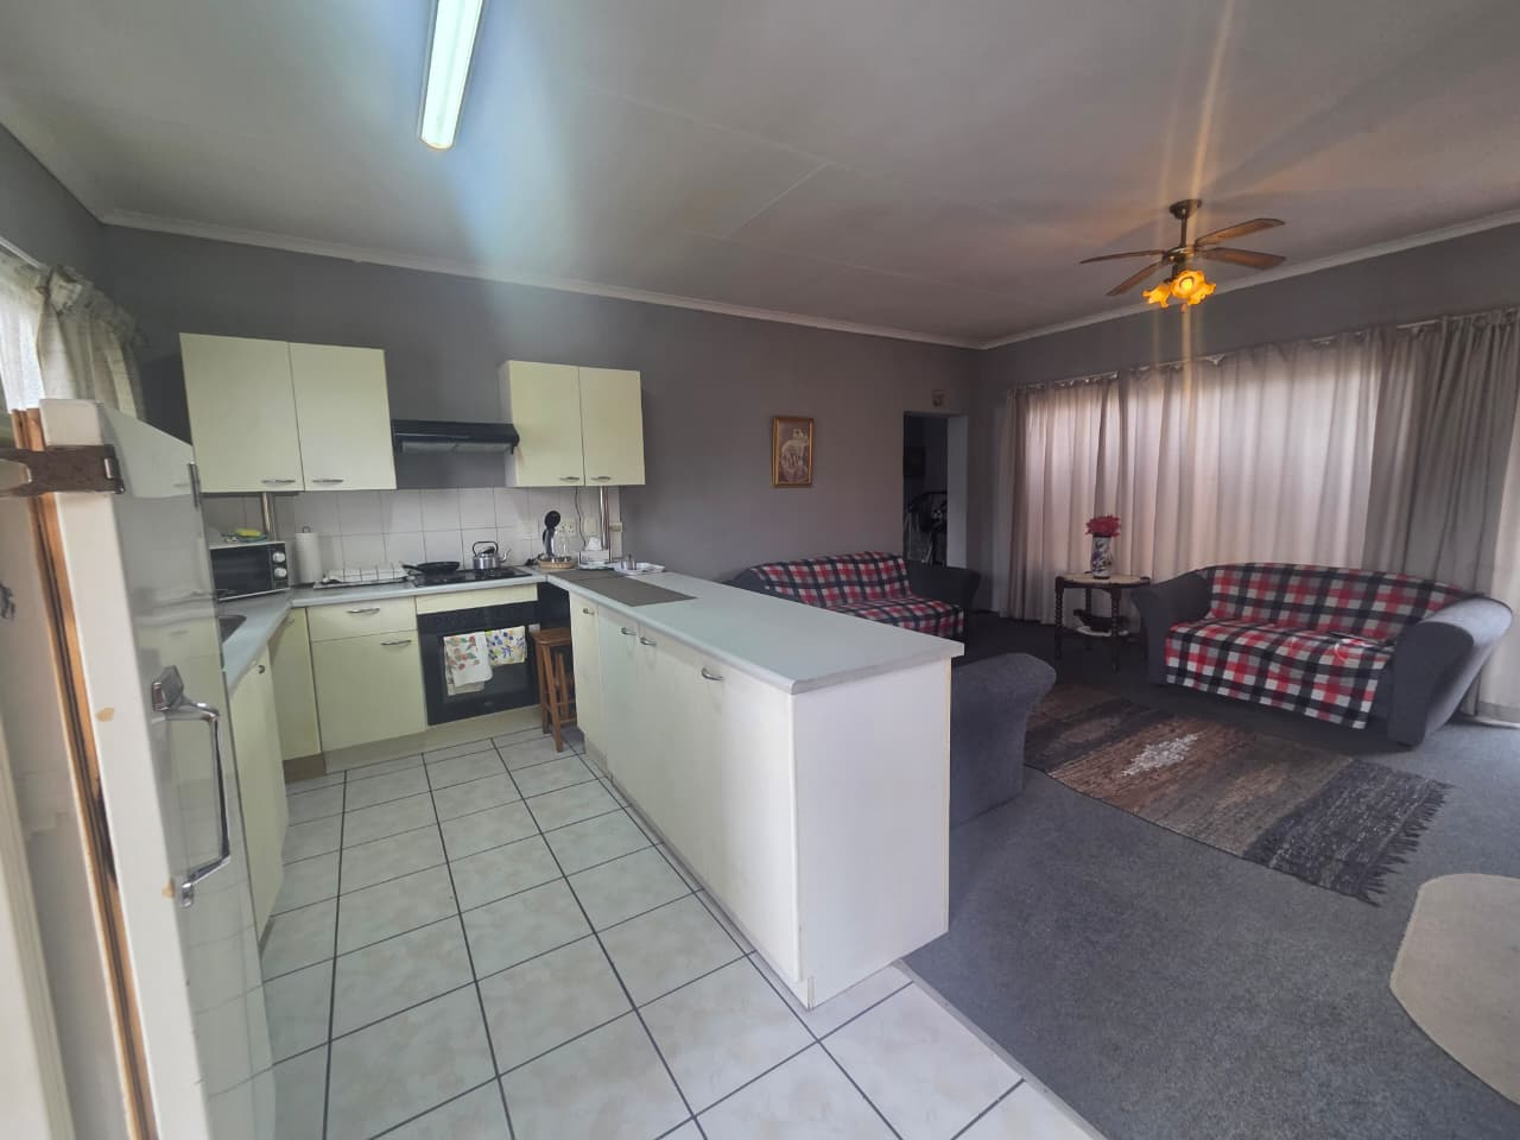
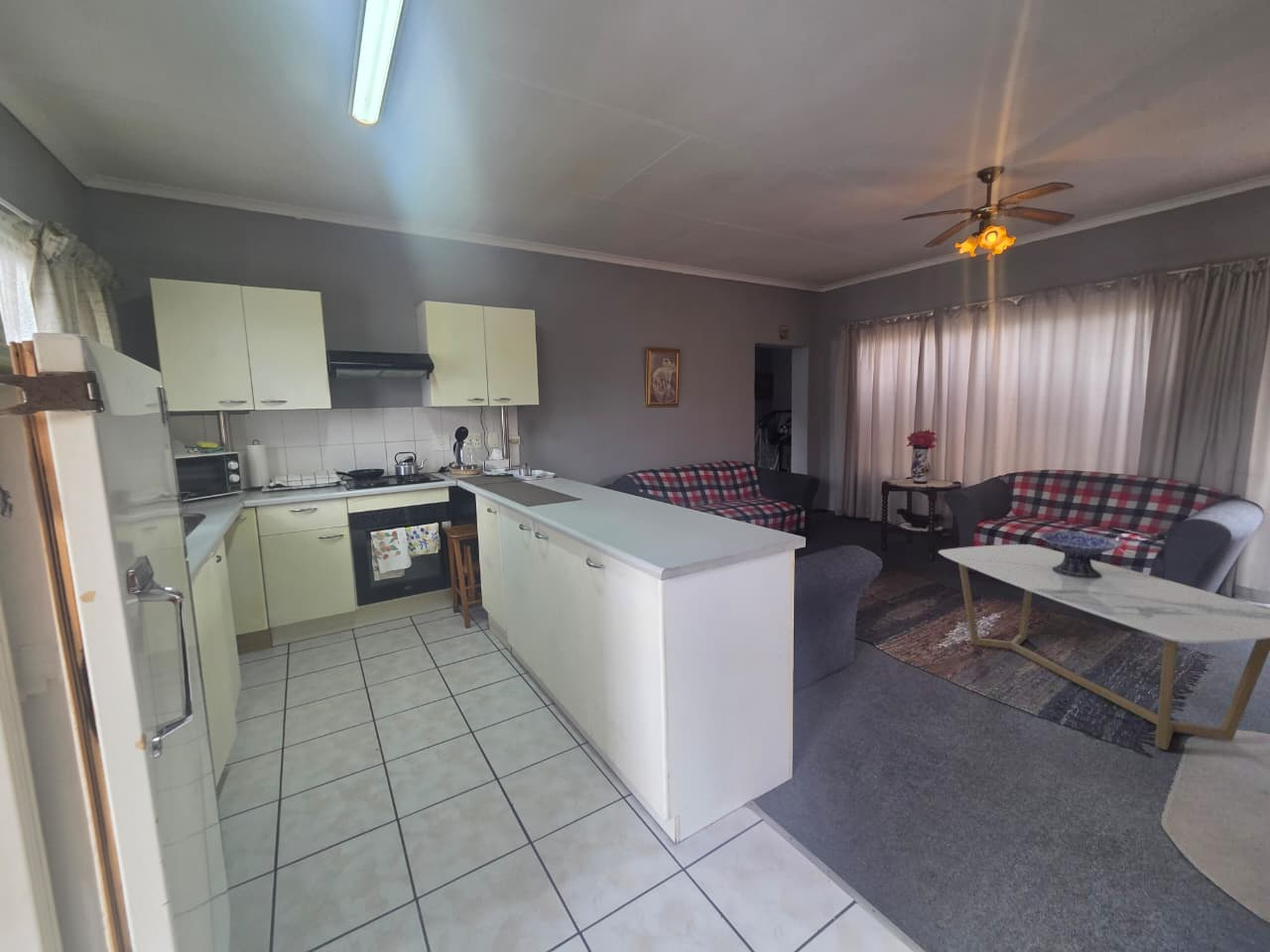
+ decorative bowl [1038,531,1123,578]
+ coffee table [938,543,1270,751]
